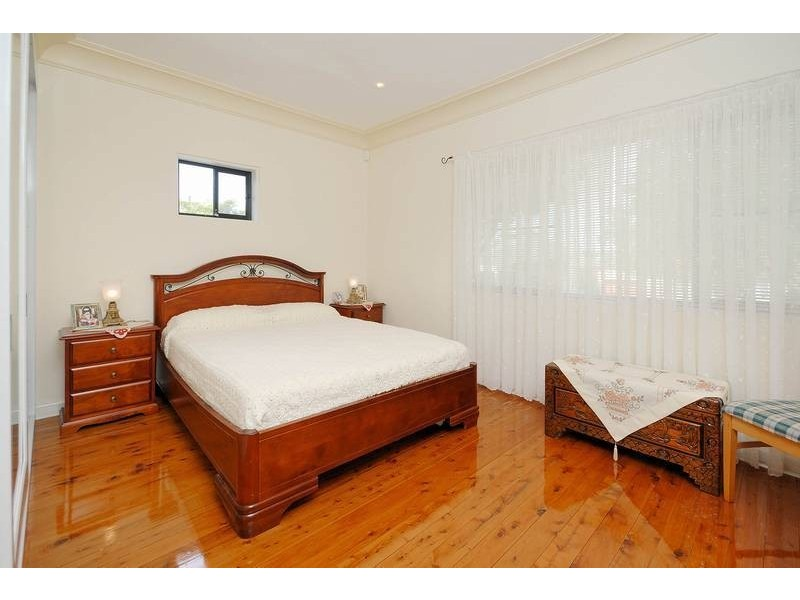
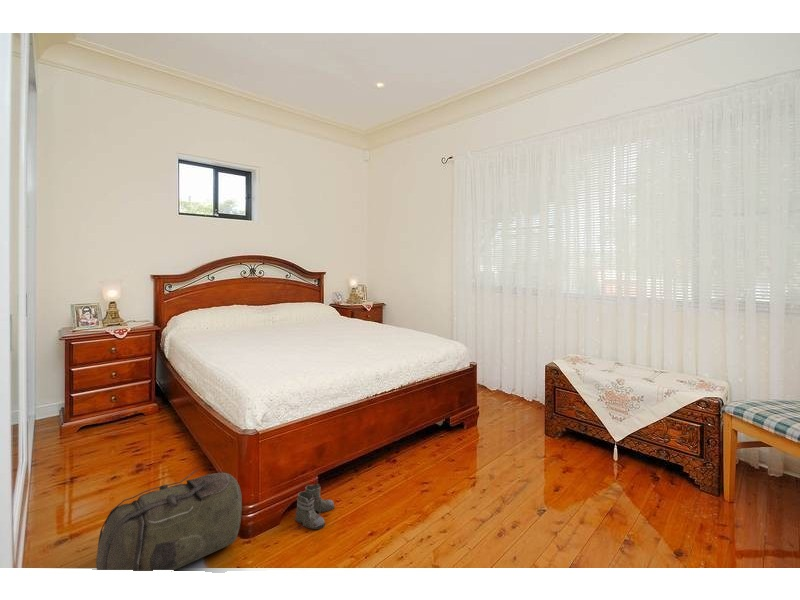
+ backpack [95,468,243,572]
+ boots [294,483,336,531]
